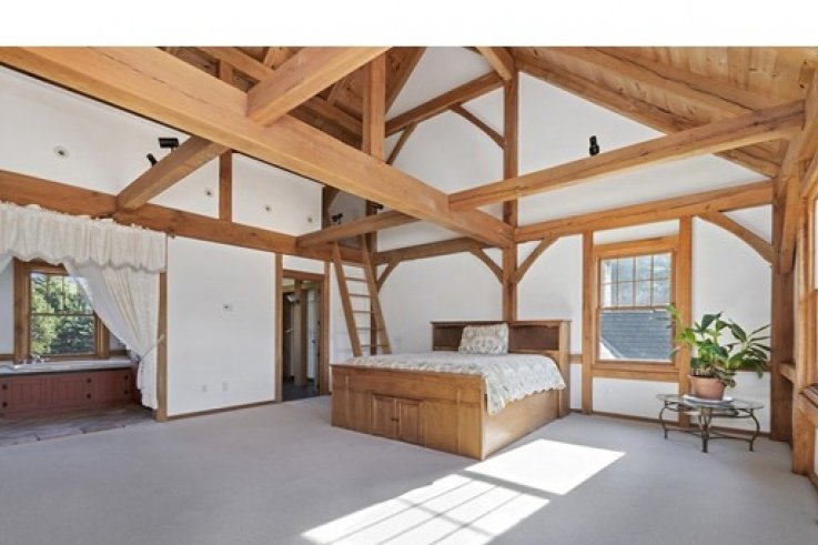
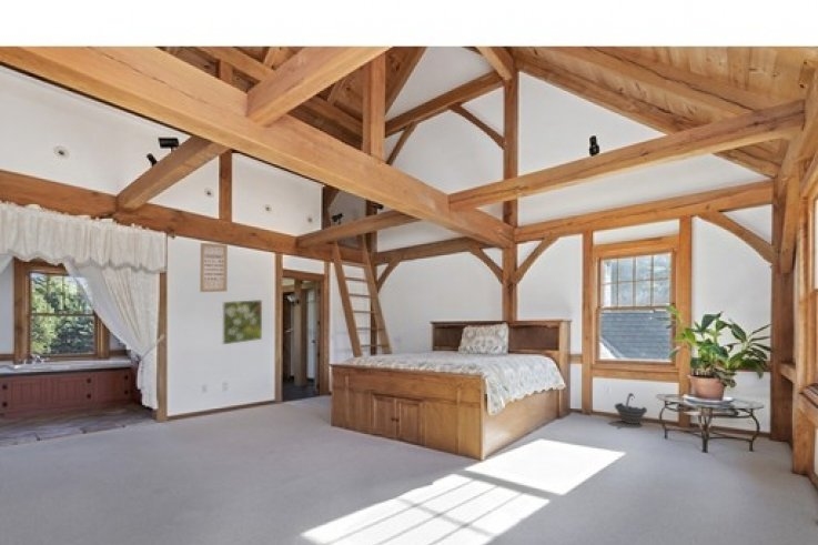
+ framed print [221,299,263,345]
+ bucket [614,392,648,425]
+ wall art [199,242,229,293]
